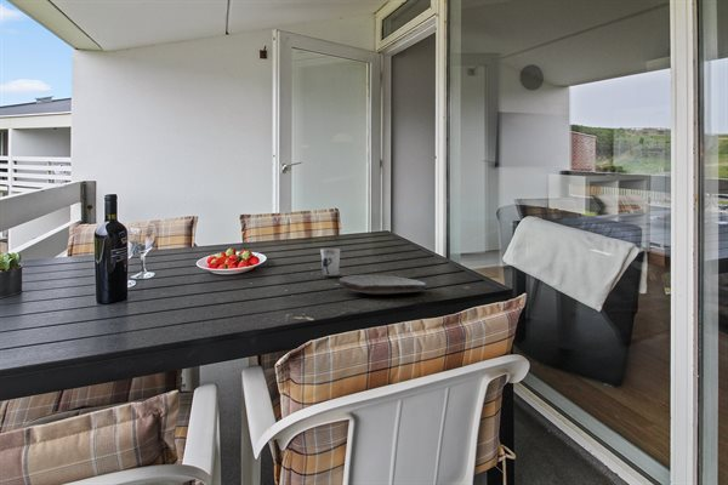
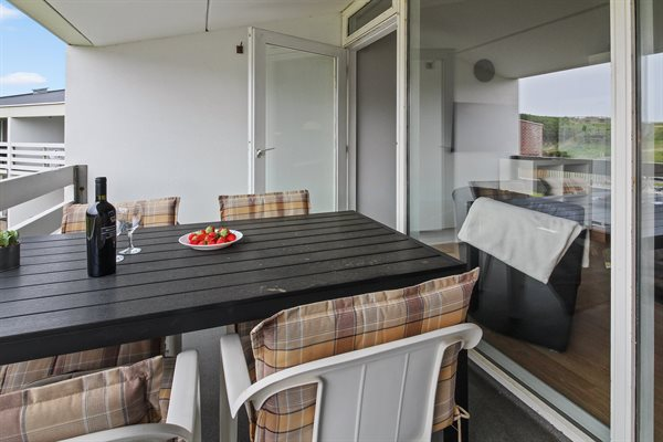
- plate [337,274,427,296]
- cup [319,247,341,276]
